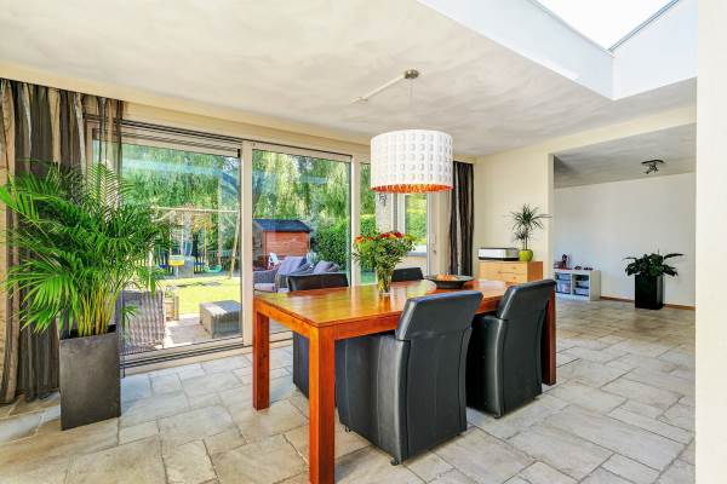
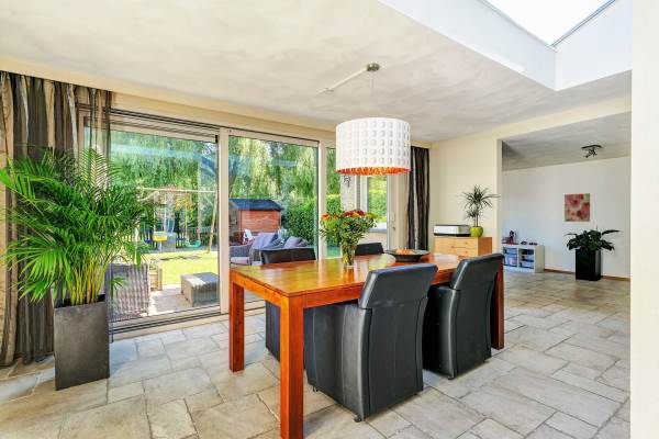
+ wall art [563,192,591,223]
